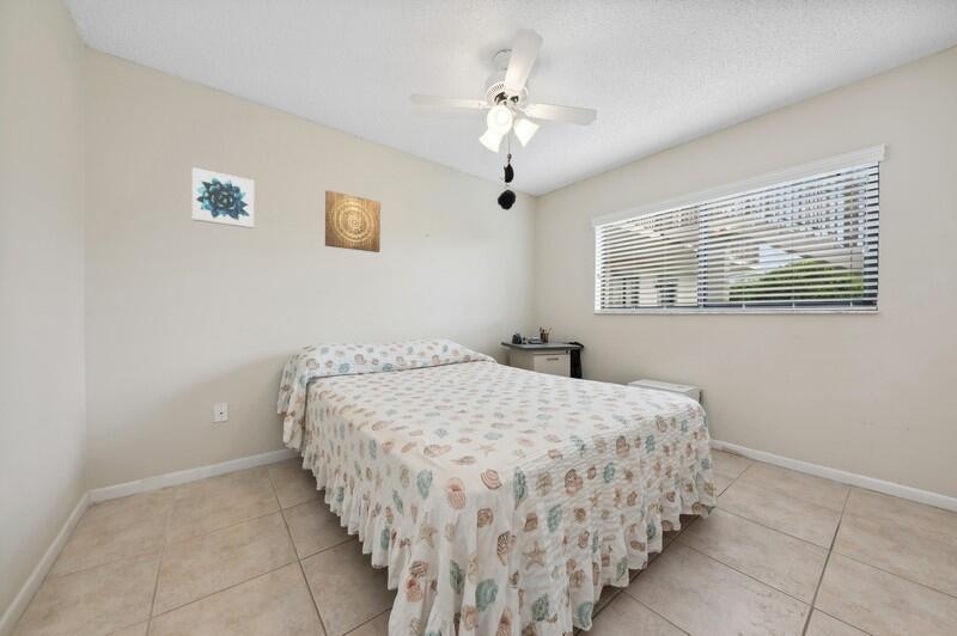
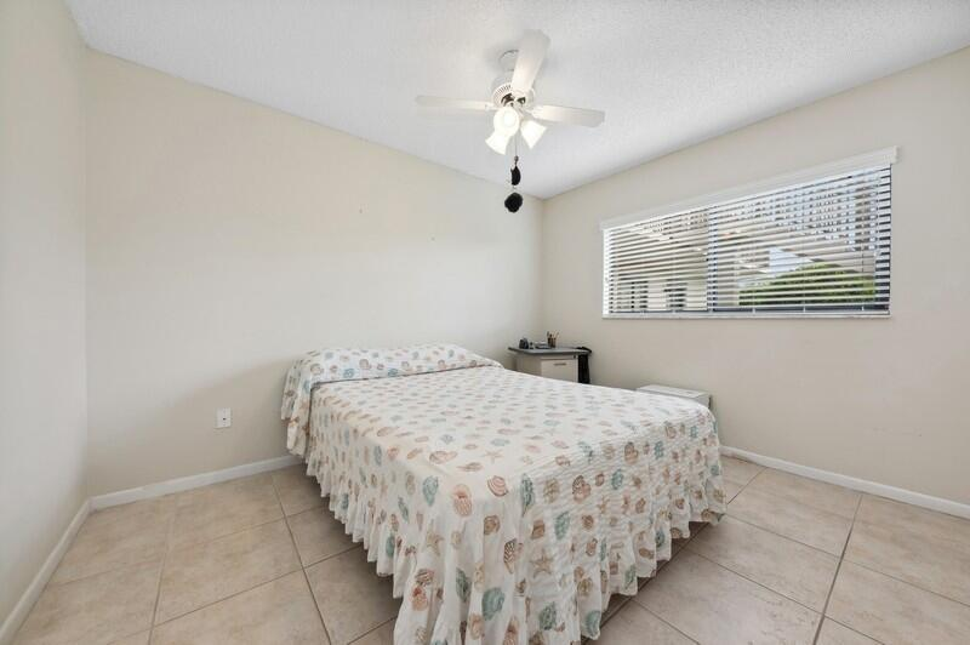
- wall art [191,166,255,230]
- wall art [324,189,382,253]
